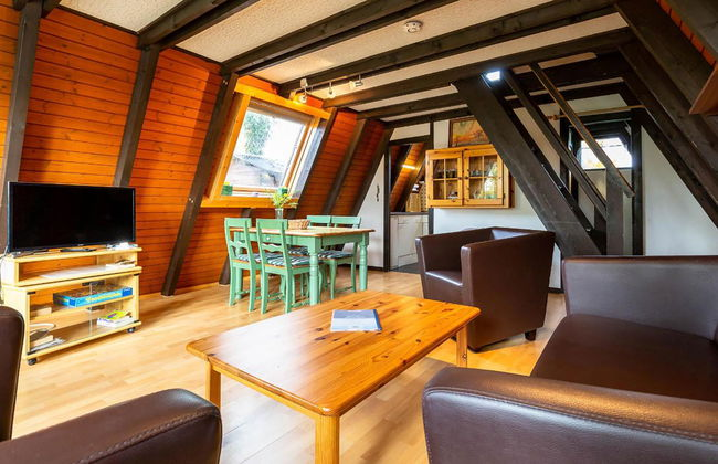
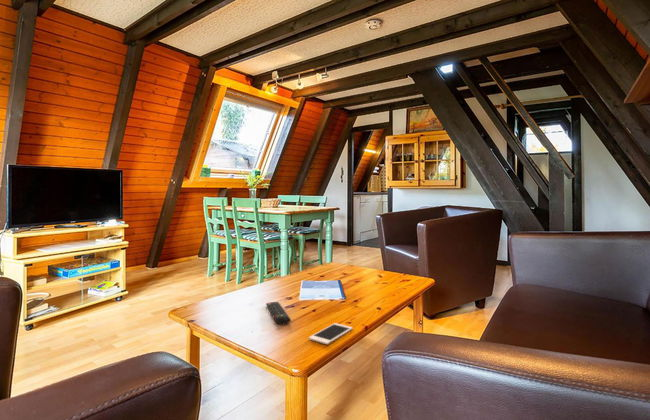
+ remote control [265,301,292,325]
+ cell phone [308,322,353,345]
